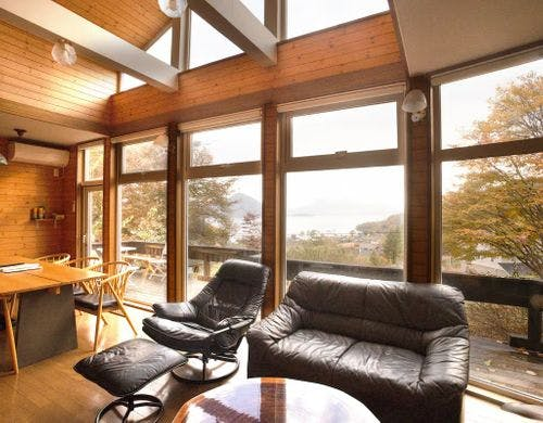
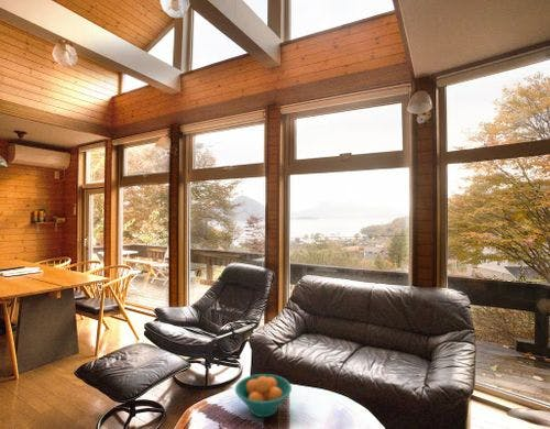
+ fruit bowl [234,373,293,418]
